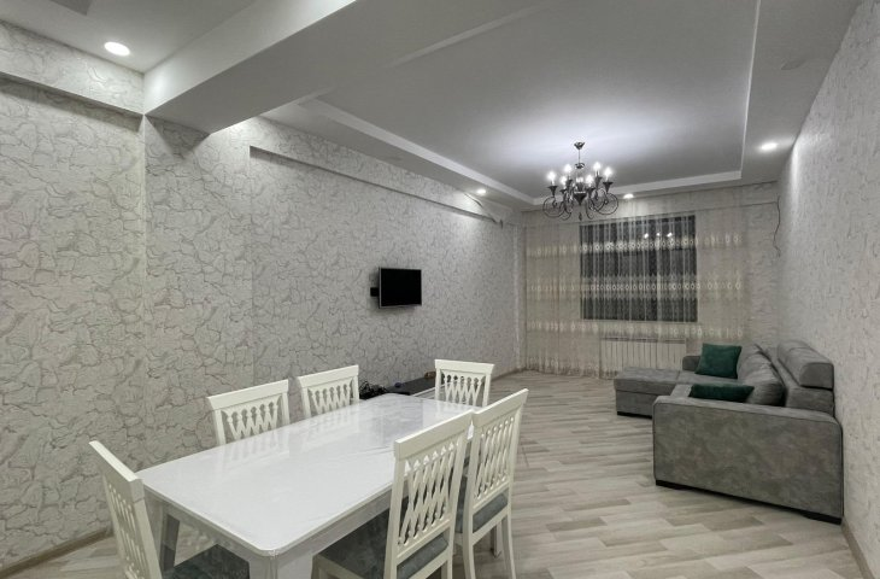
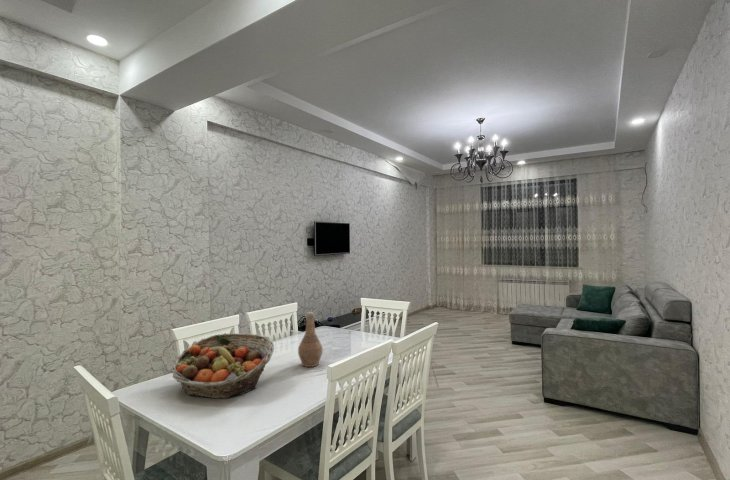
+ vase [297,311,324,368]
+ fruit basket [170,332,275,399]
